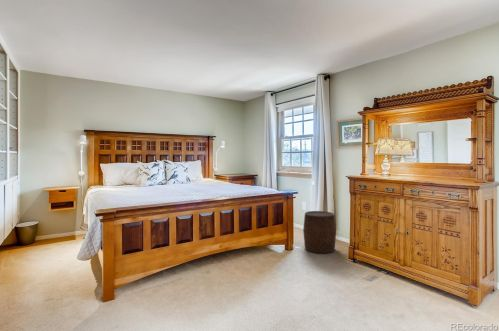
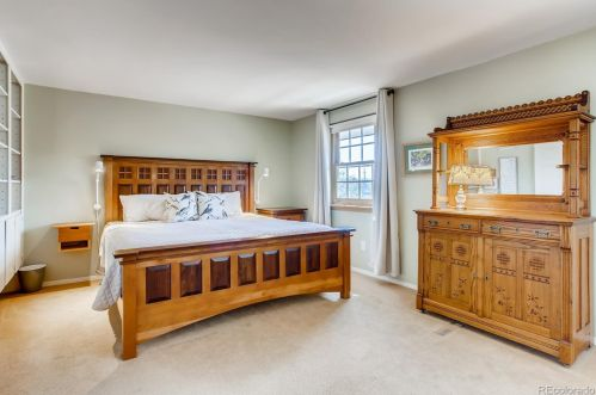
- stool [302,210,337,254]
